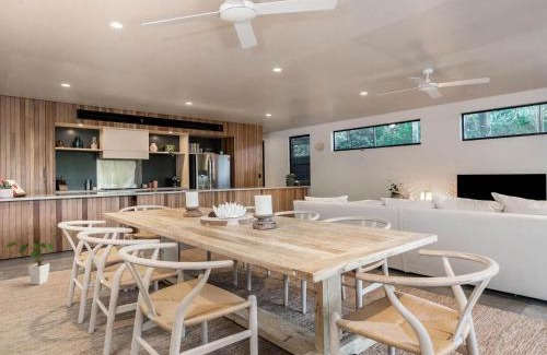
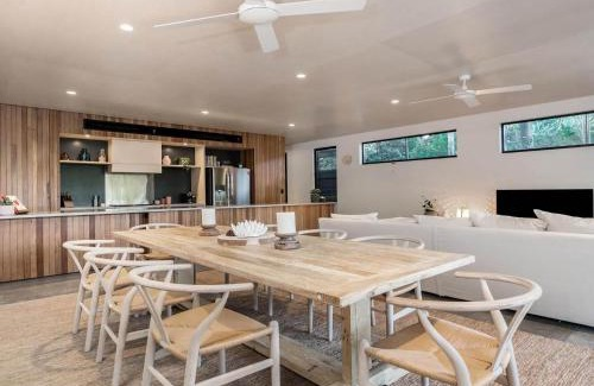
- house plant [5,234,61,285]
